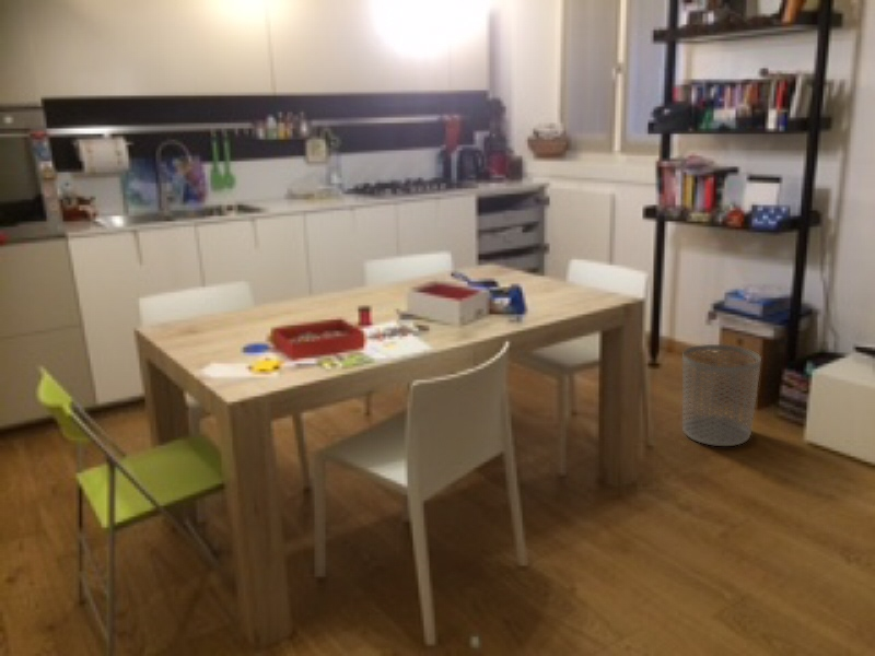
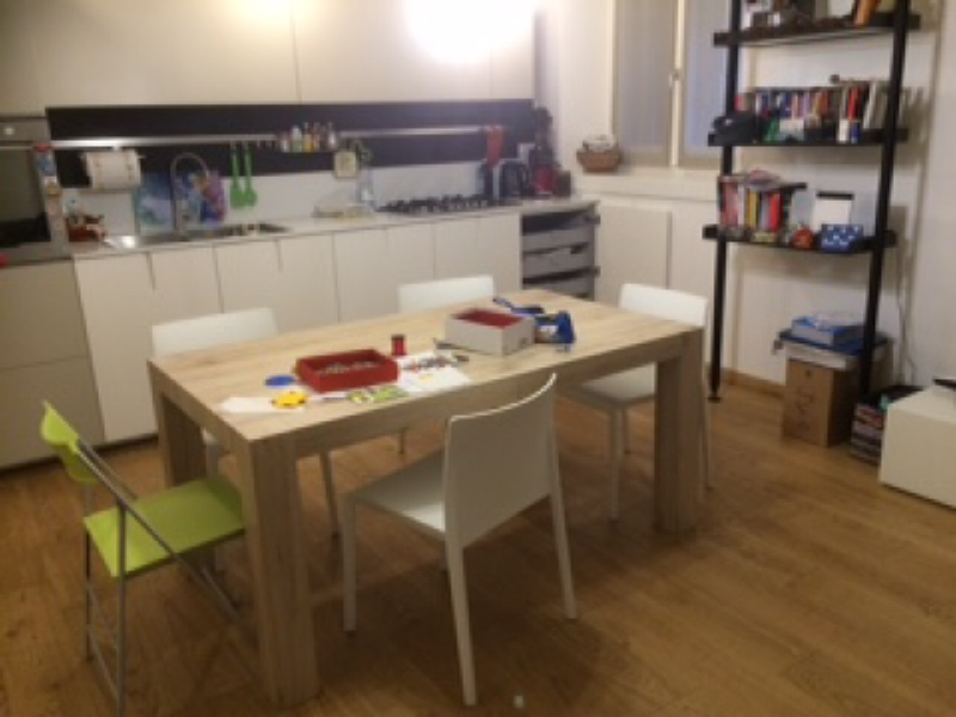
- waste bin [681,343,762,447]
